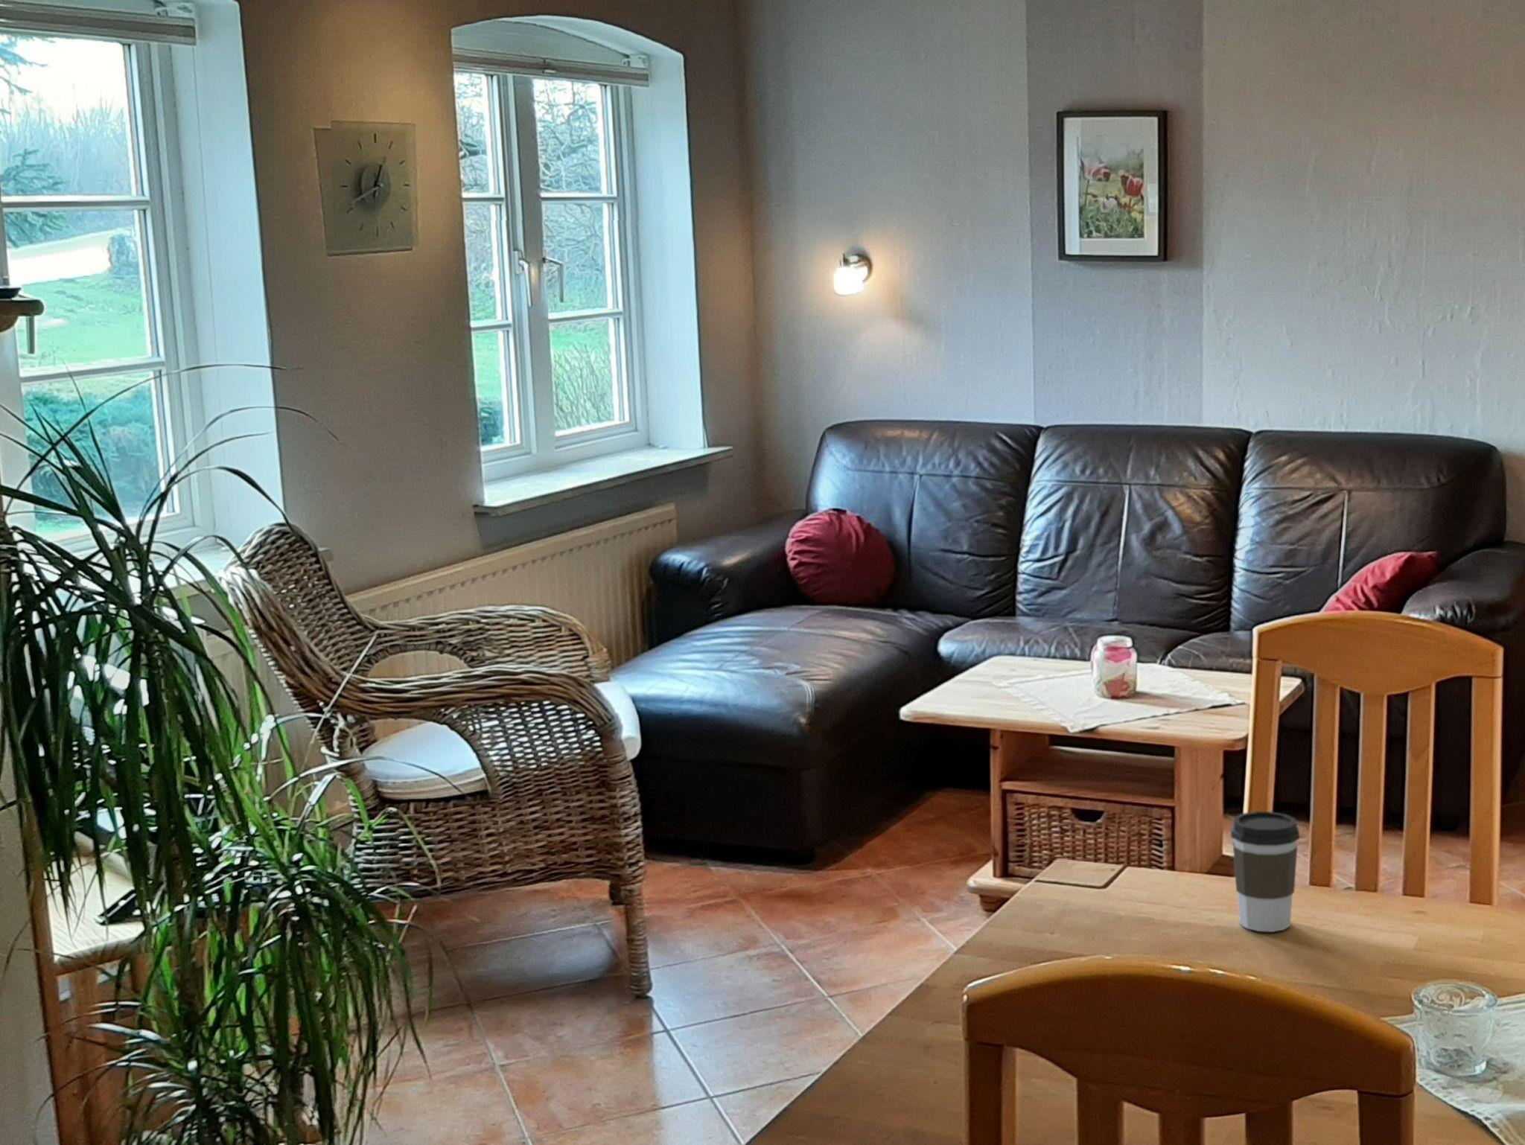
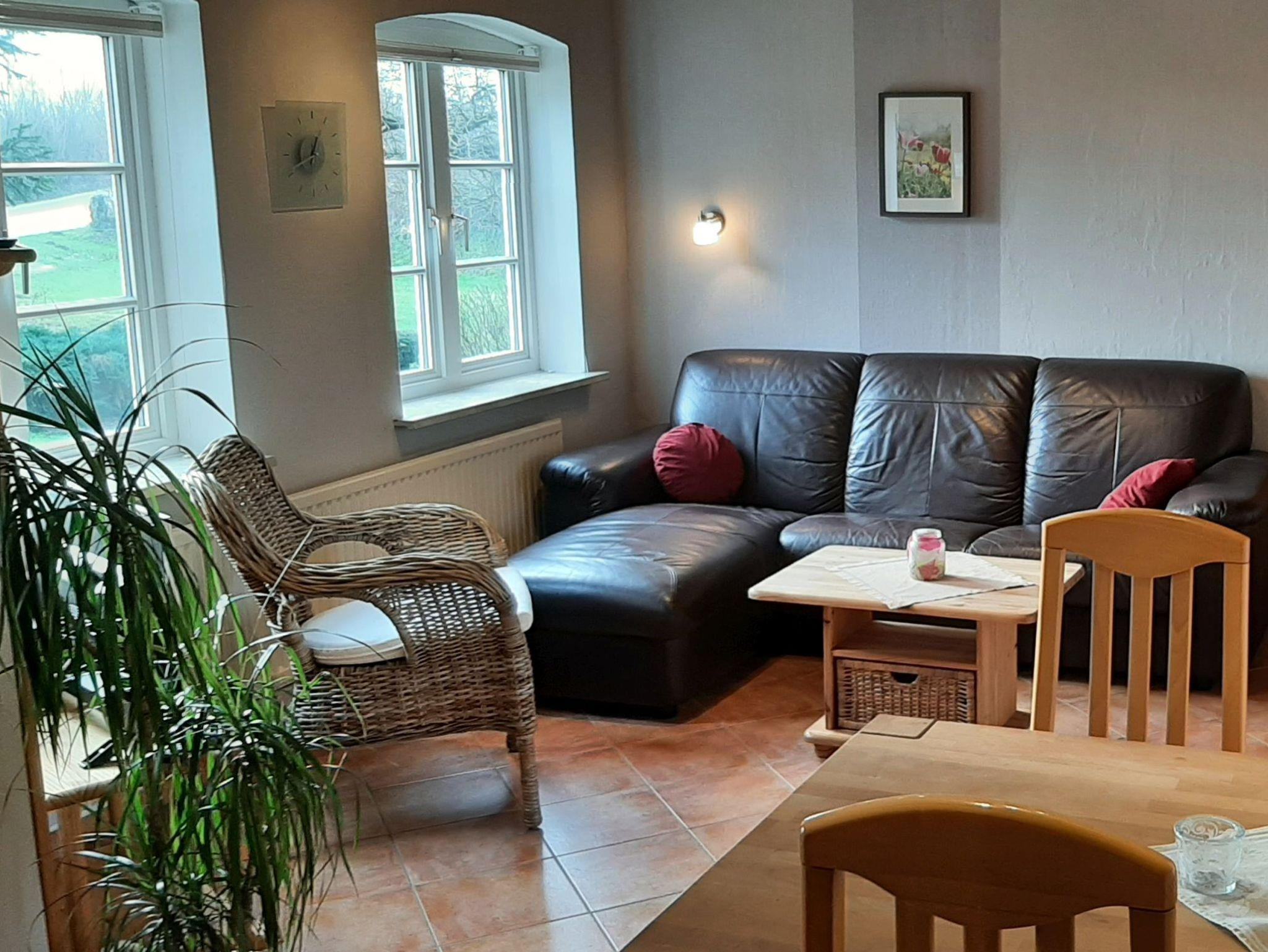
- coffee cup [1230,811,1300,933]
